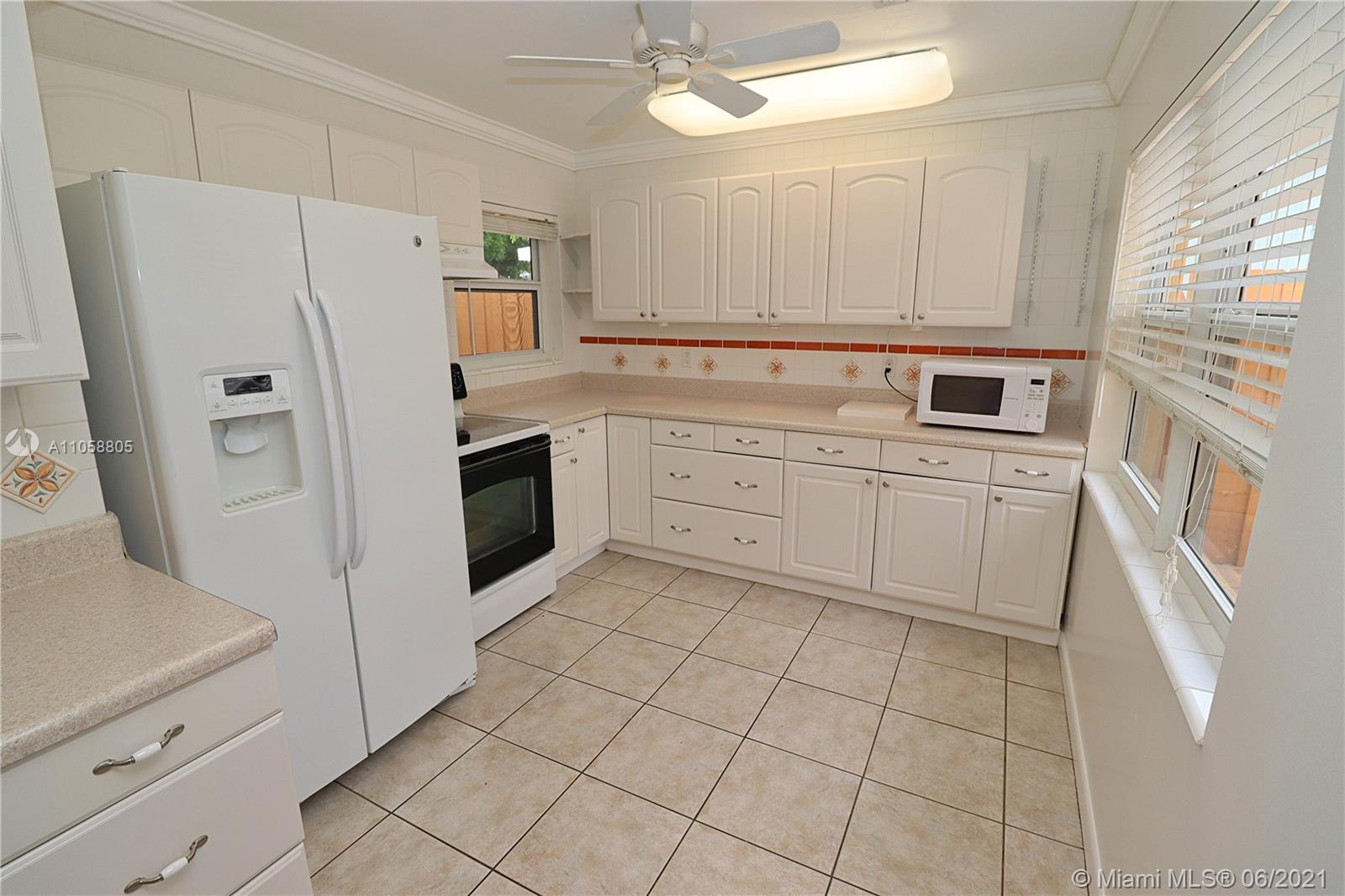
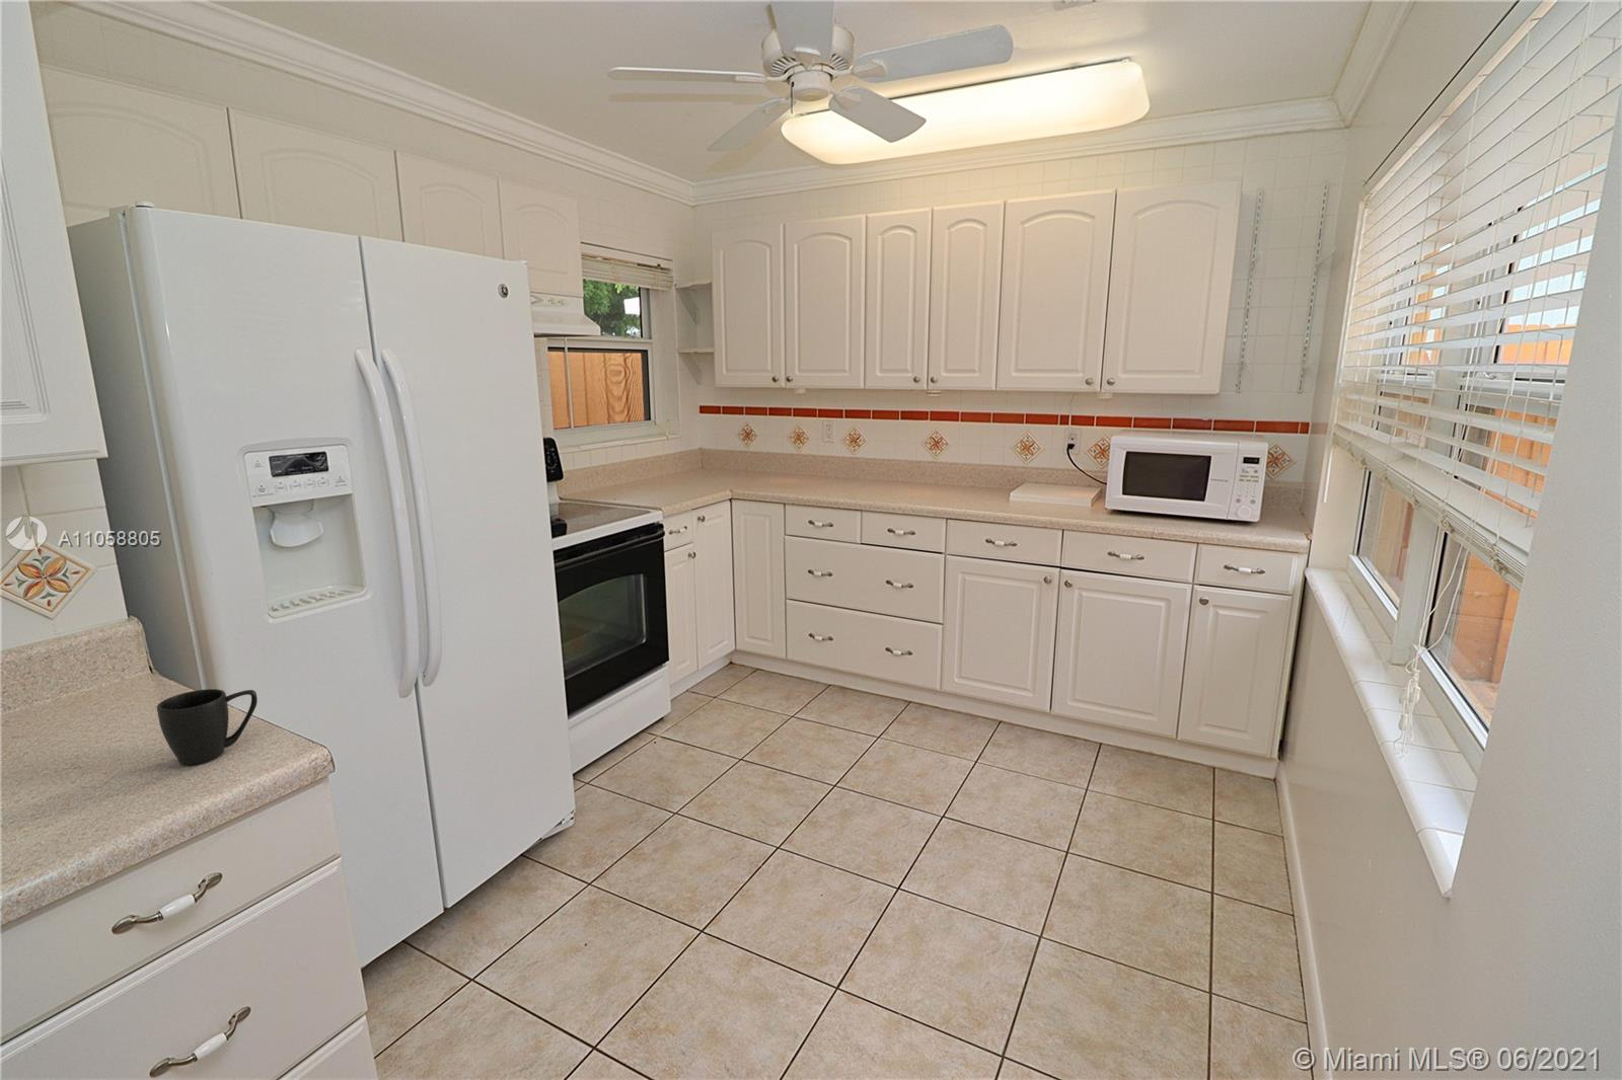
+ mug [156,688,258,765]
